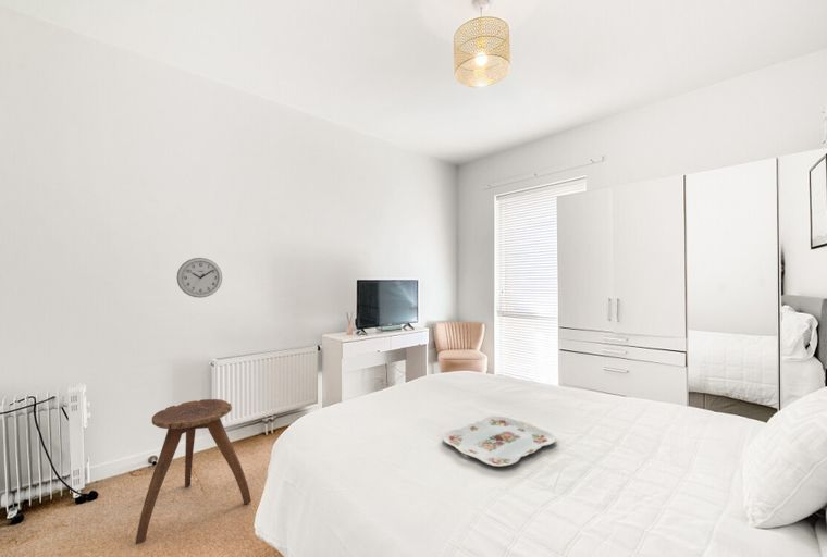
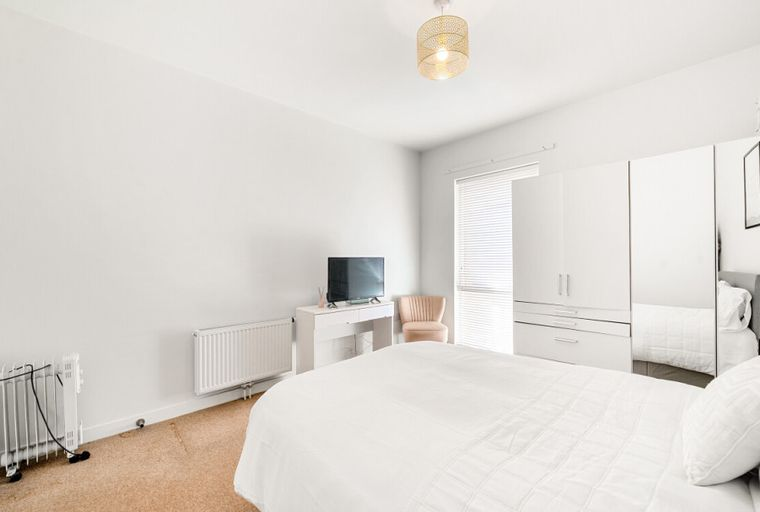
- stool [135,398,252,545]
- wall clock [175,257,223,299]
- serving tray [442,416,557,468]
